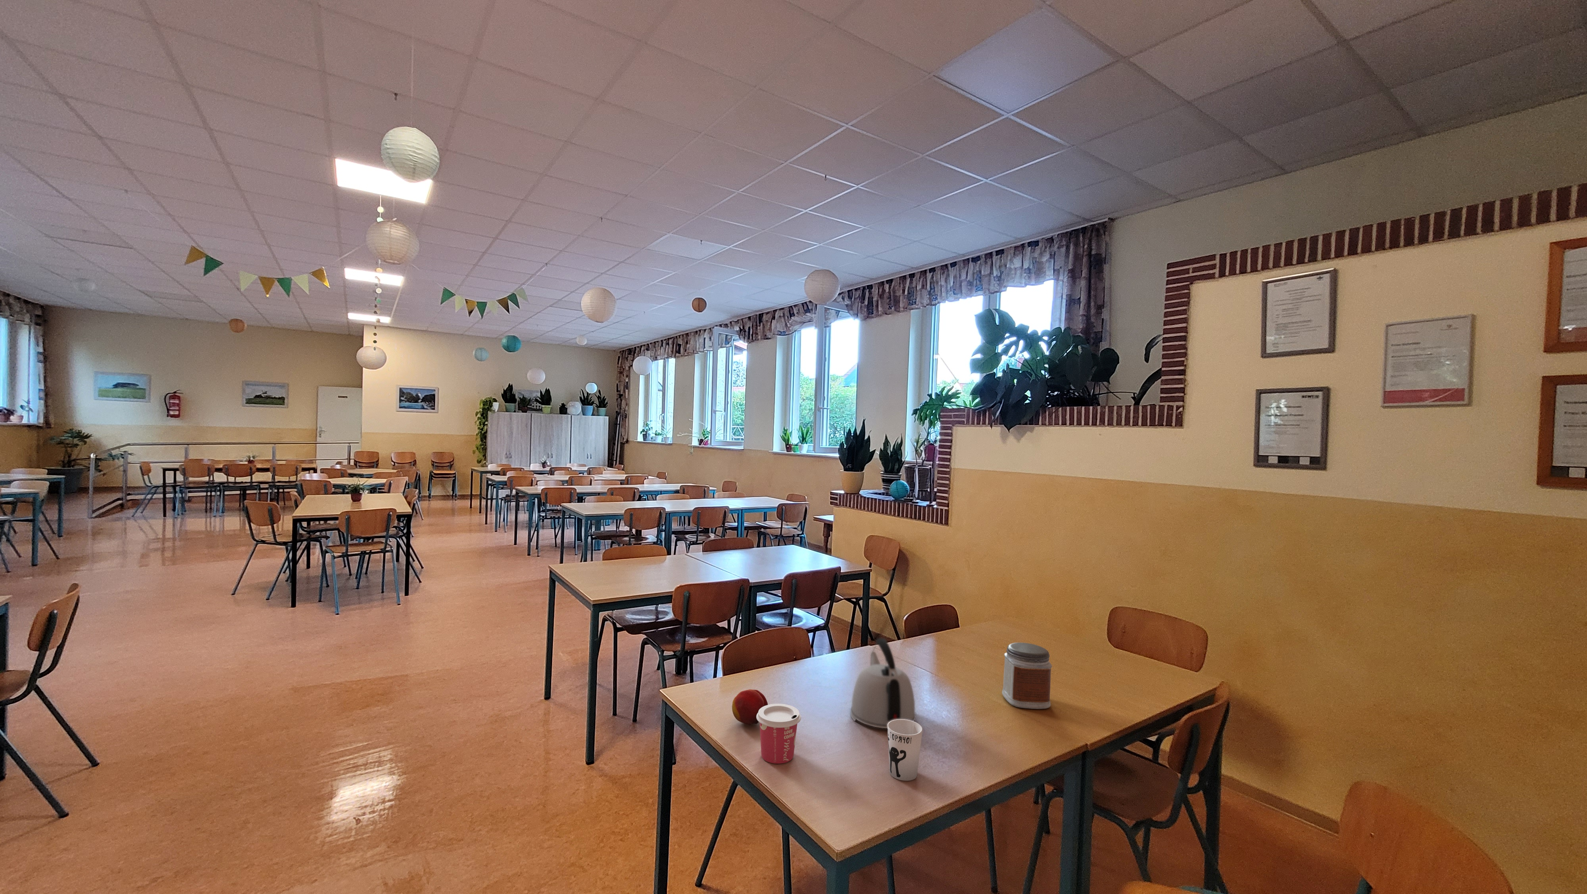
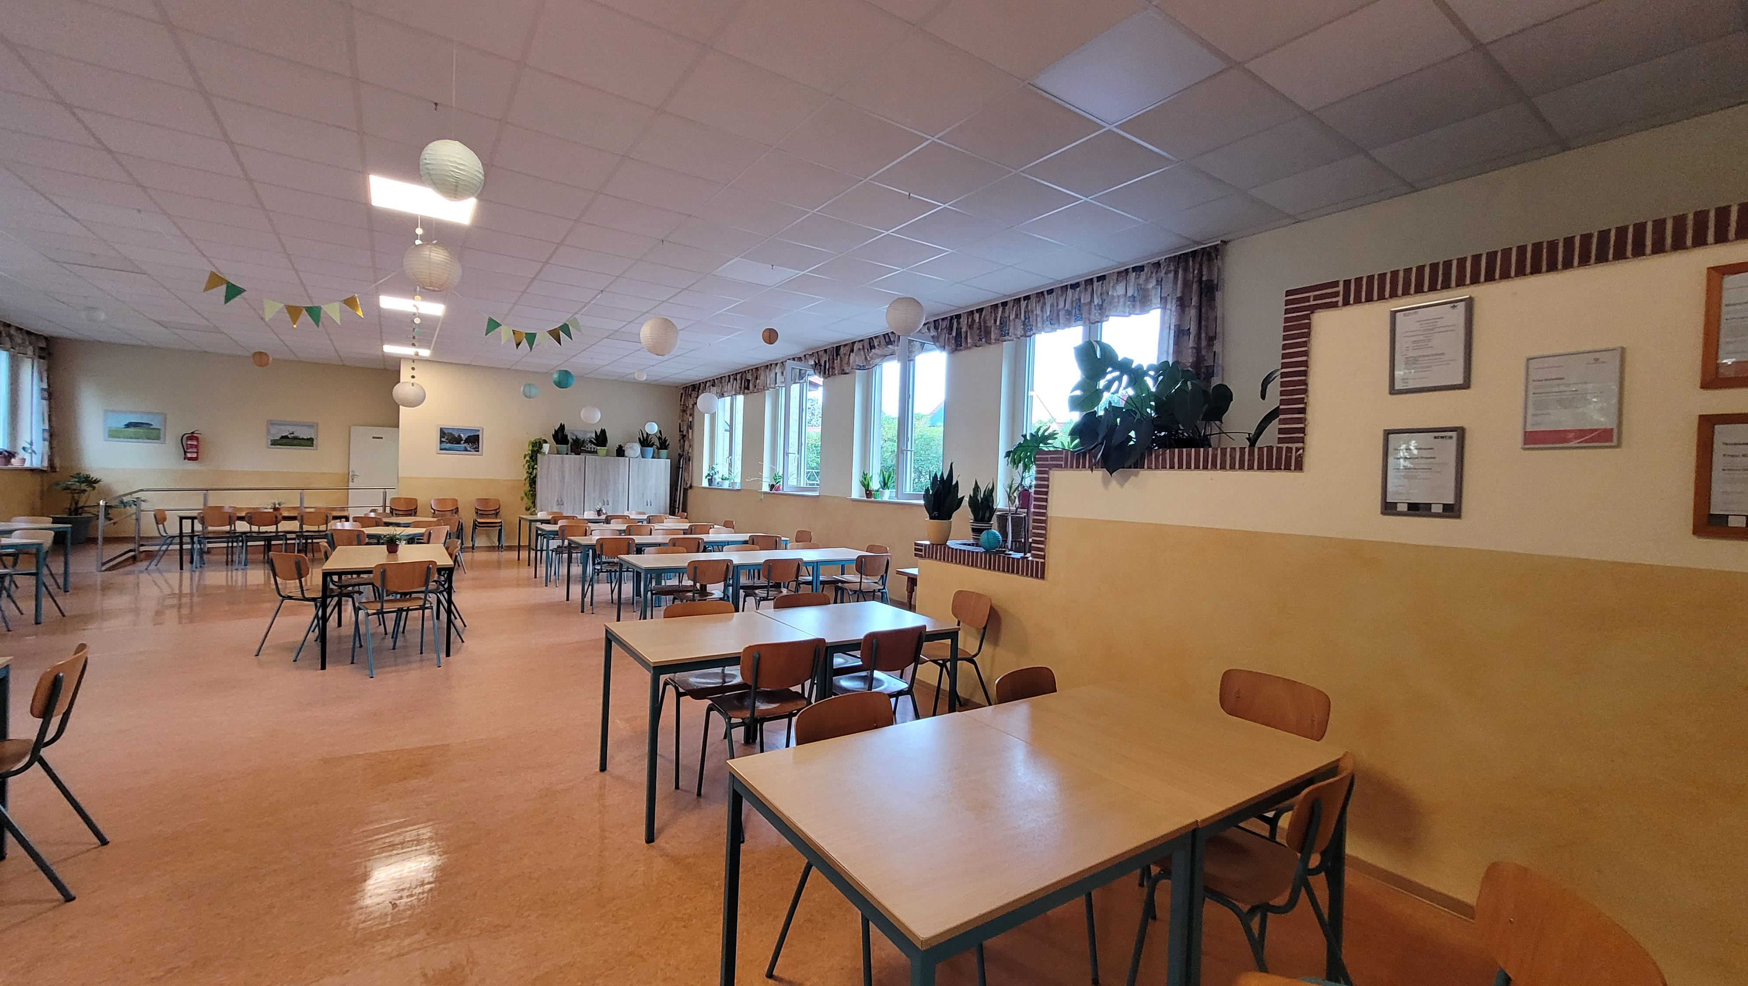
- cup [887,720,923,781]
- fruit [731,688,768,725]
- cup [756,703,801,764]
- jar [1002,642,1052,709]
- kettle [850,638,916,728]
